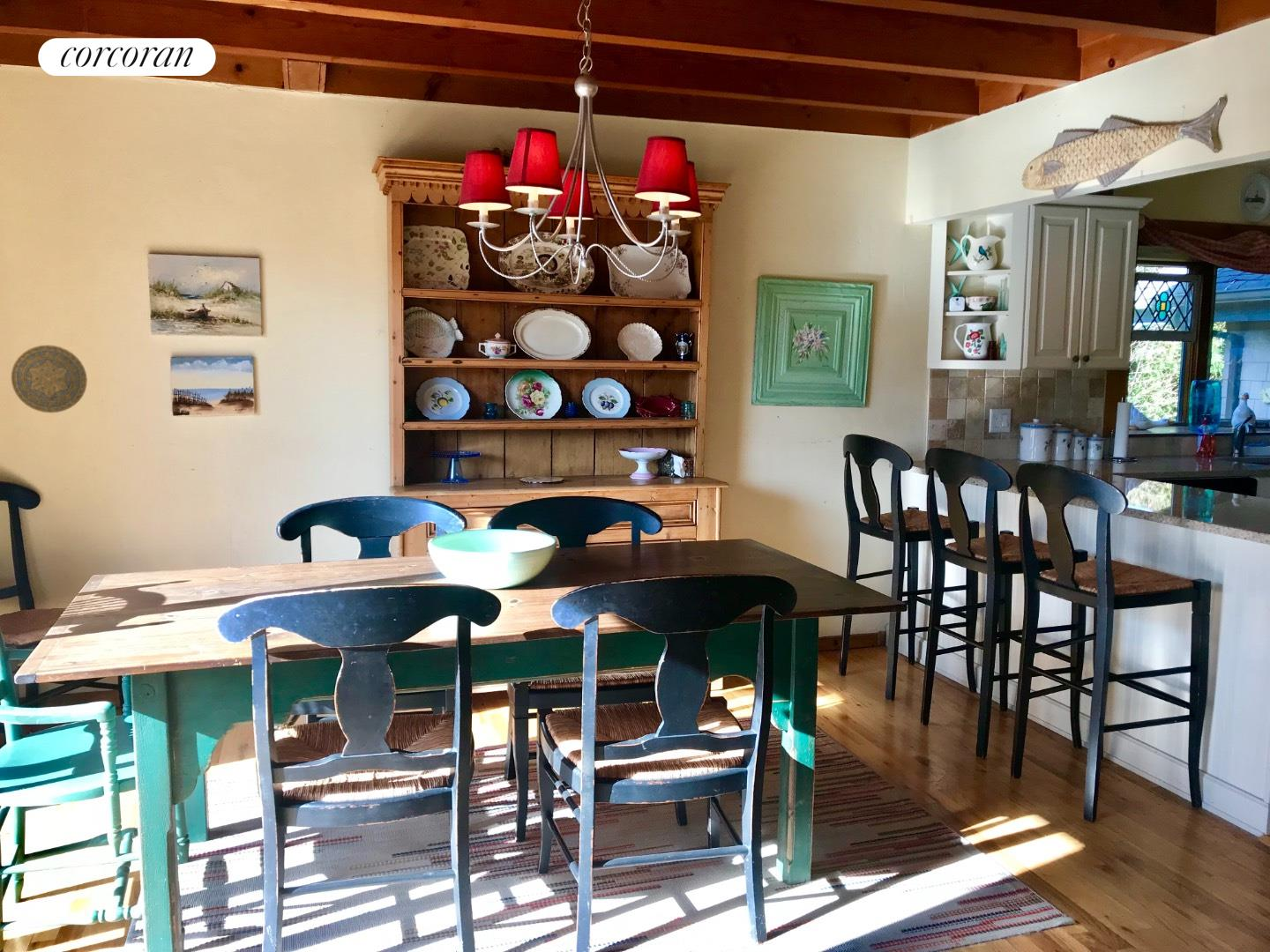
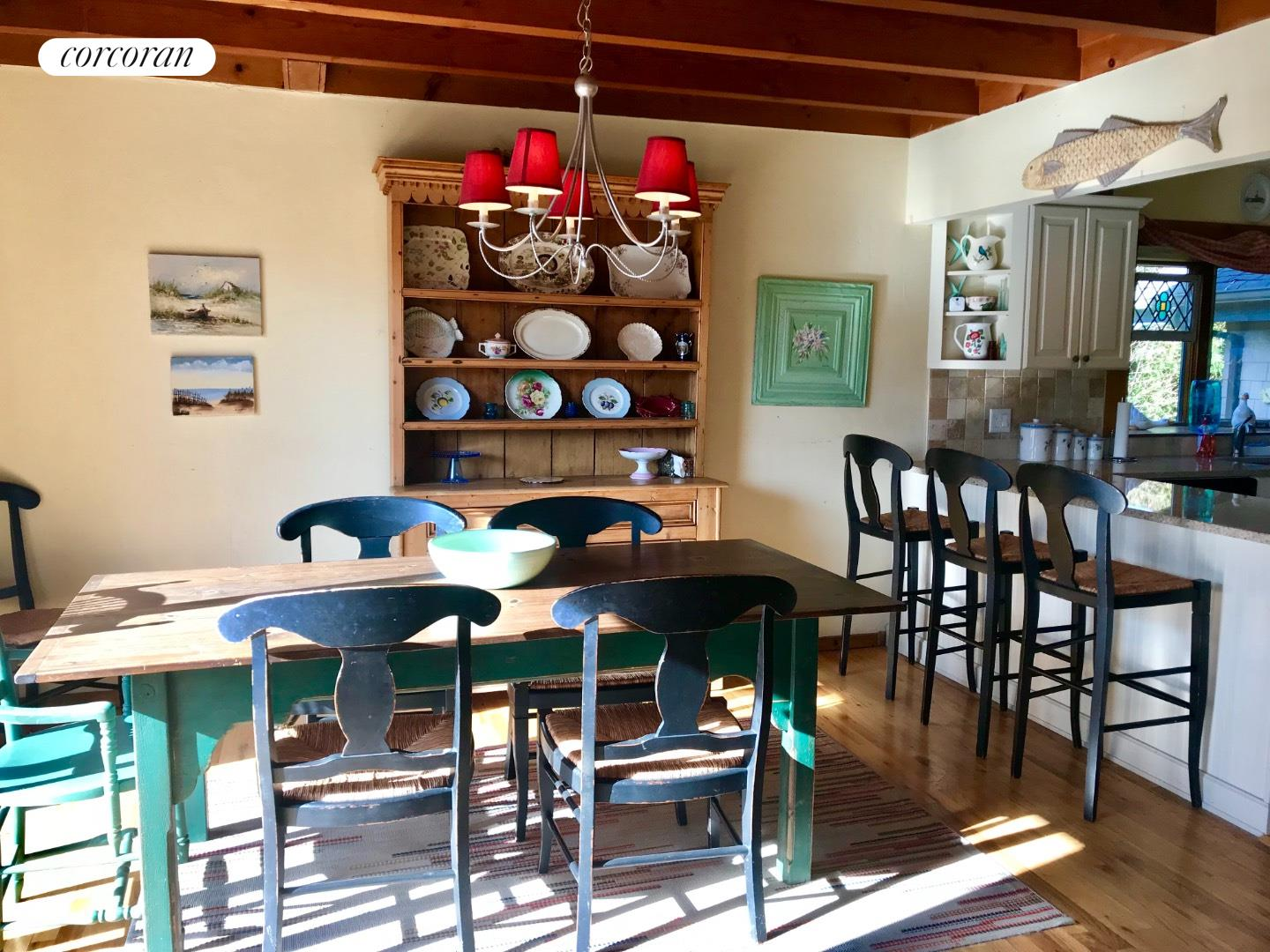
- decorative plate [11,345,88,413]
